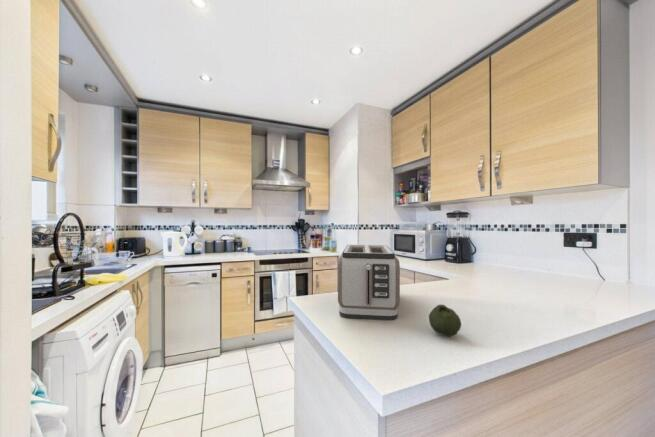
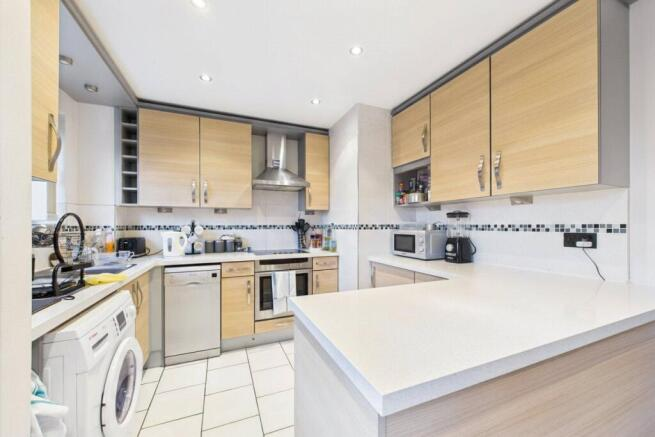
- toaster [337,244,401,321]
- fruit [428,304,462,338]
